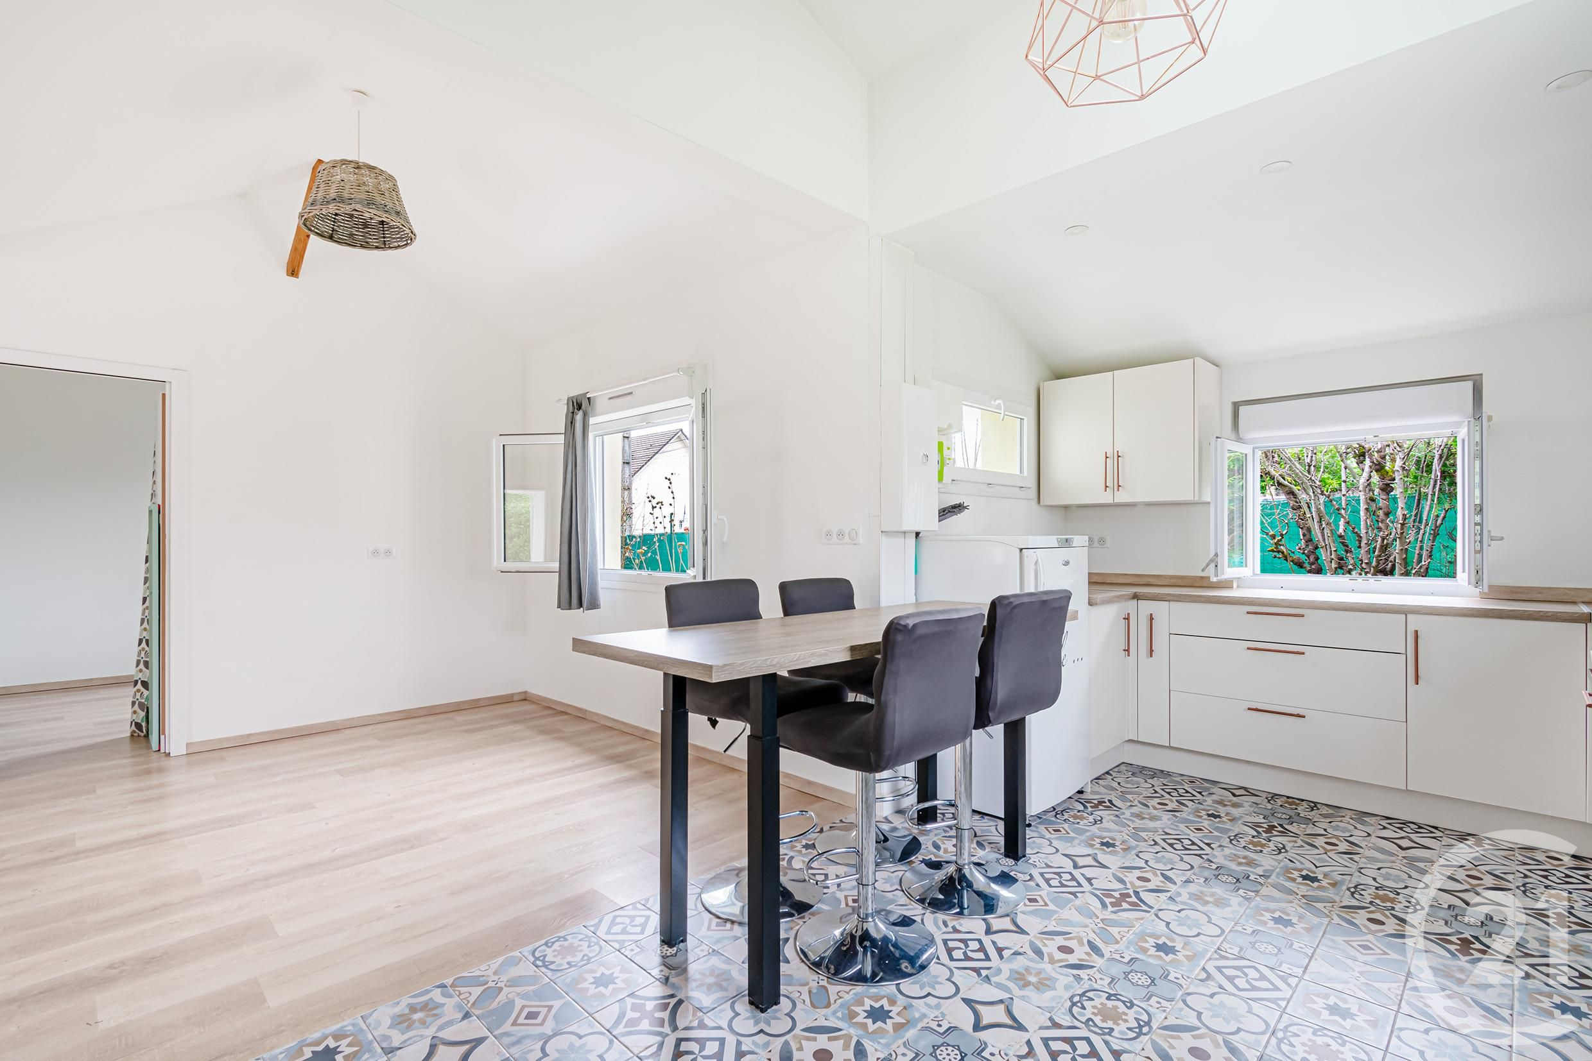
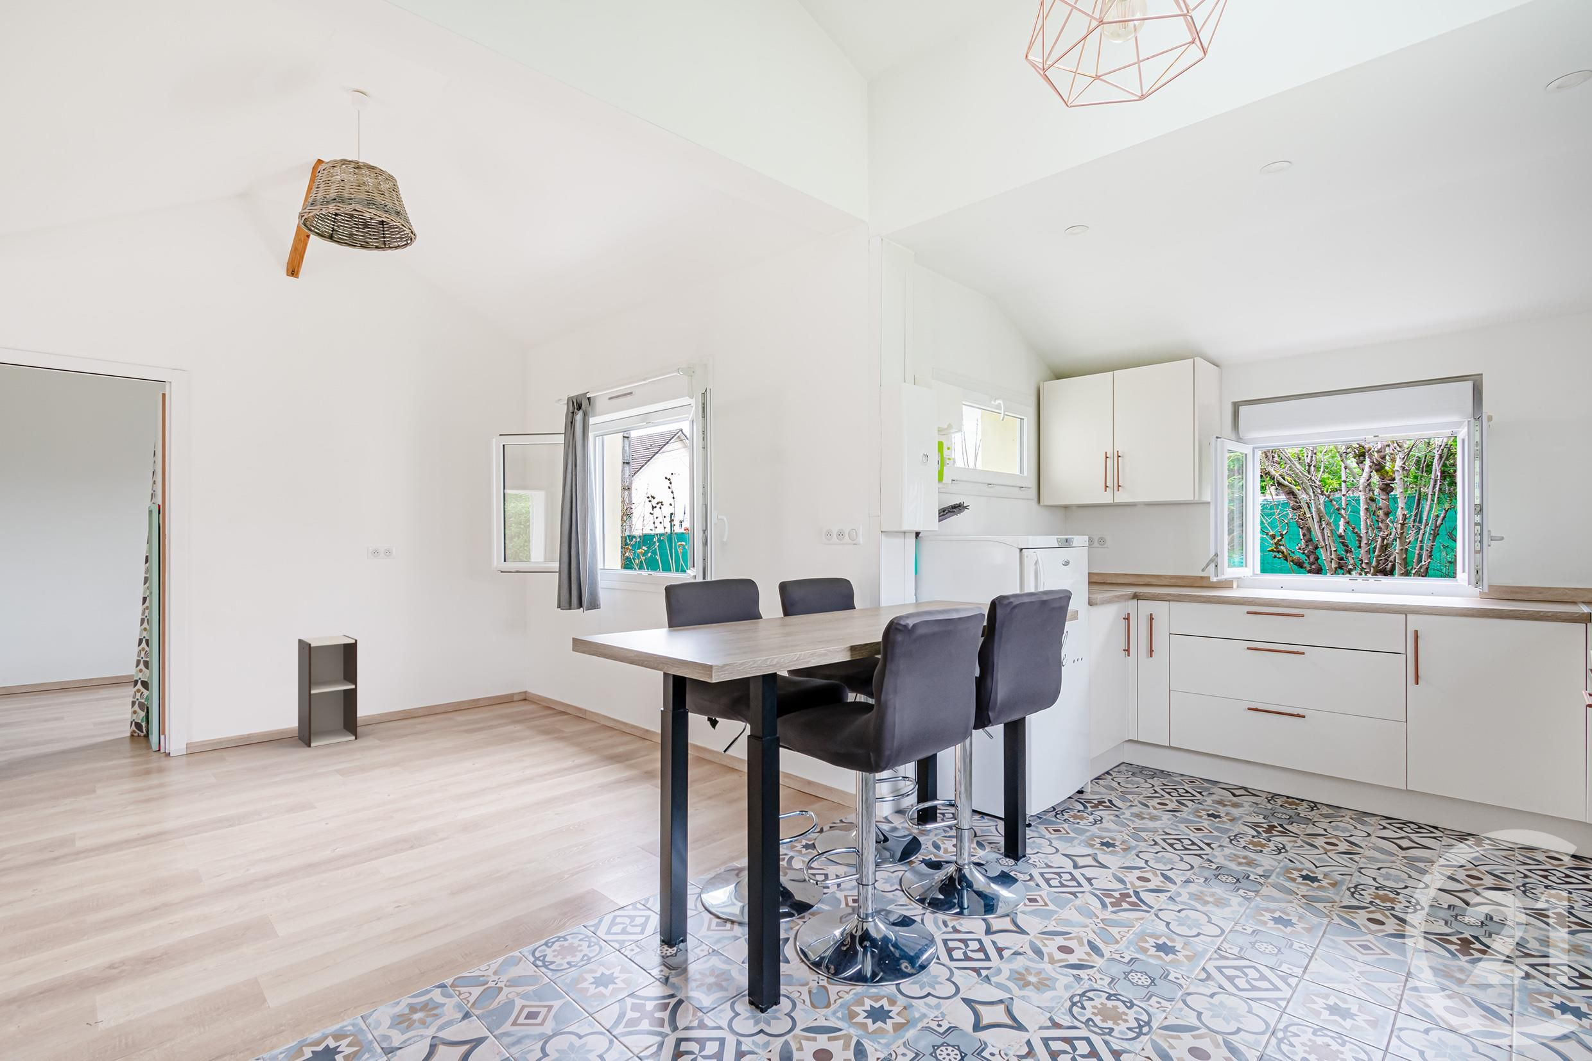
+ shelf unit [297,635,358,748]
